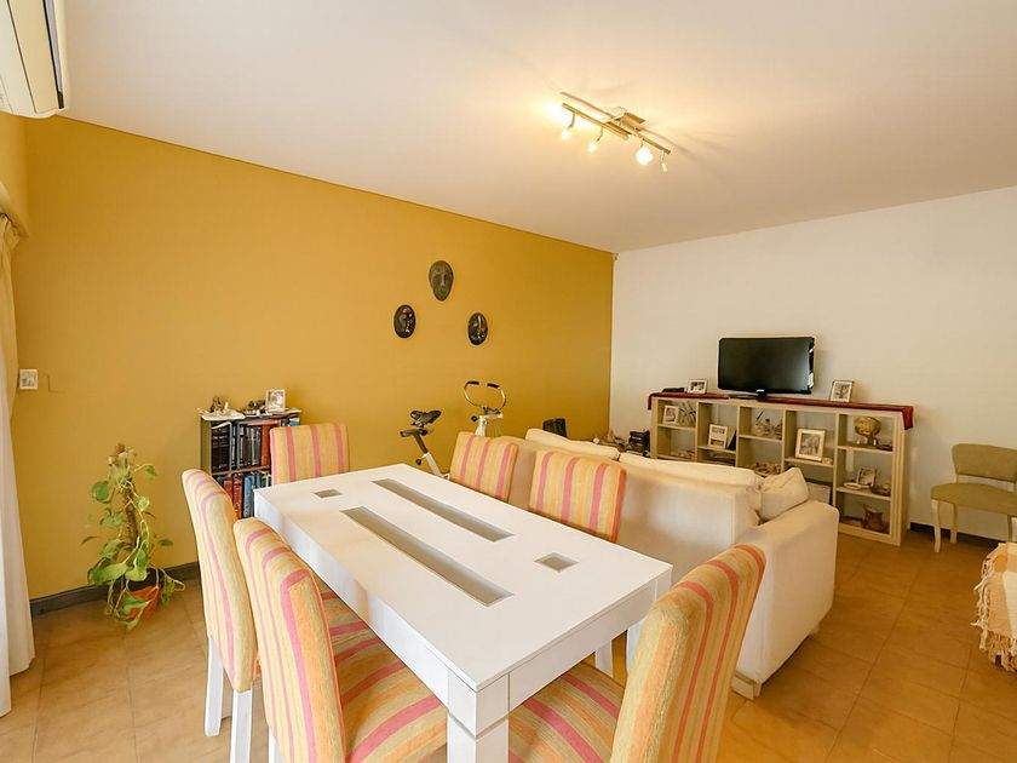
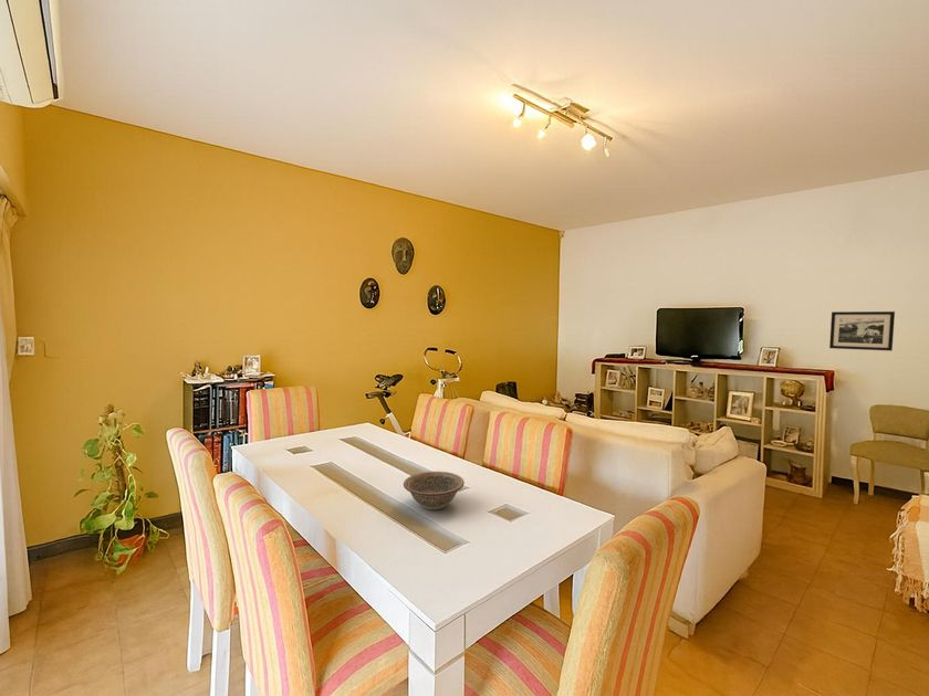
+ picture frame [828,310,896,351]
+ decorative bowl [403,471,466,510]
